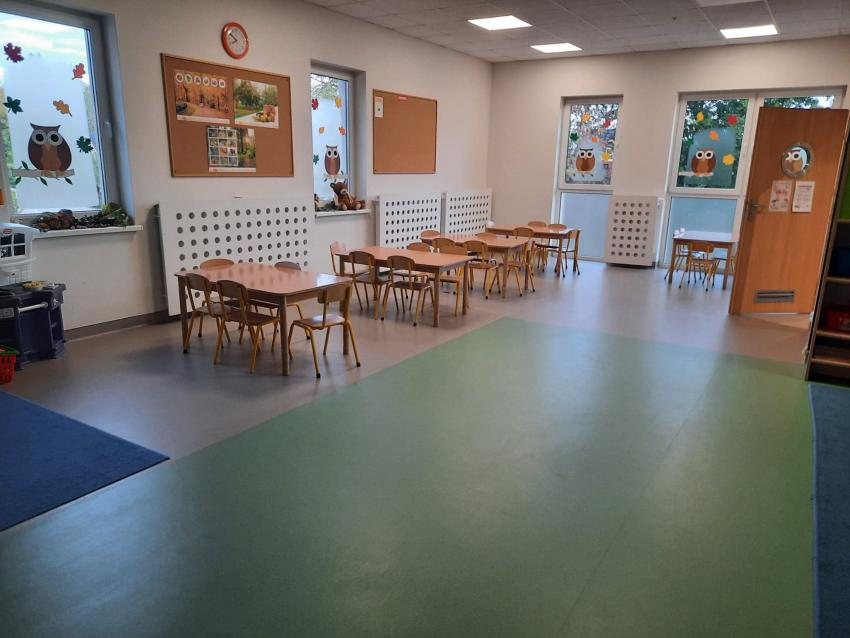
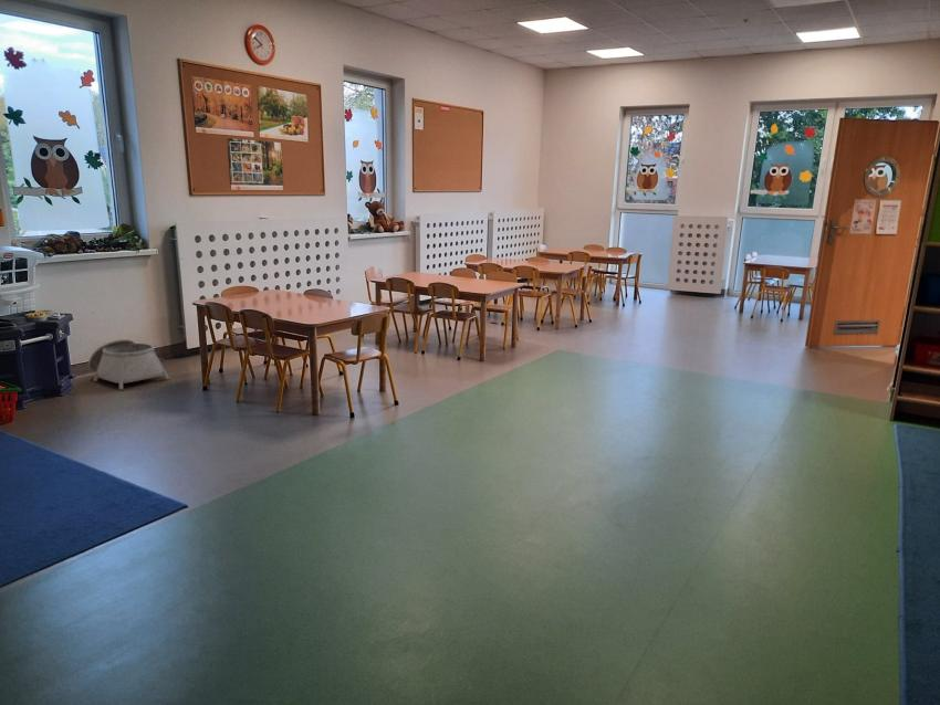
+ basket [87,338,170,390]
